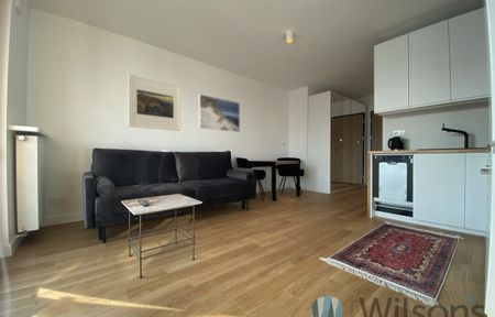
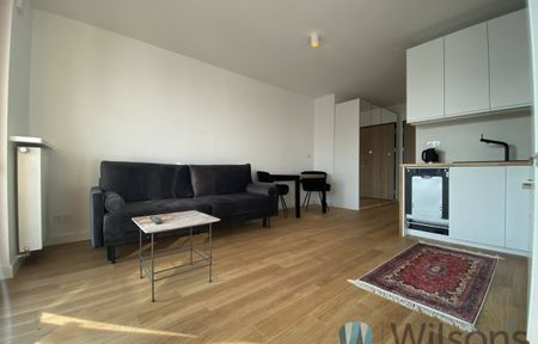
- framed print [127,73,182,132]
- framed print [198,94,241,133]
